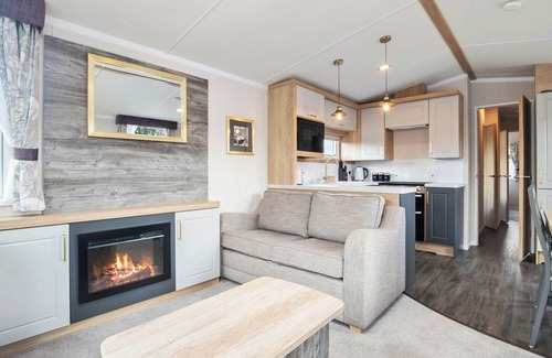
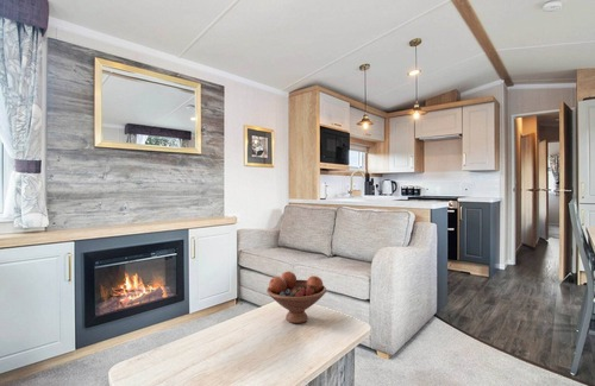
+ fruit bowl [265,271,327,324]
